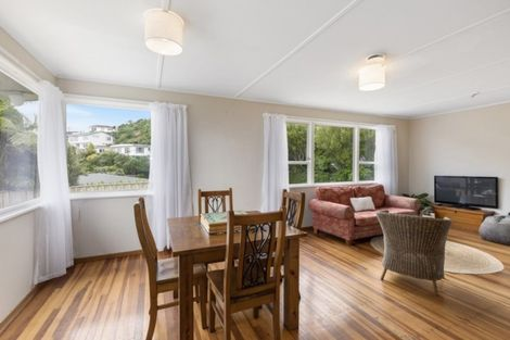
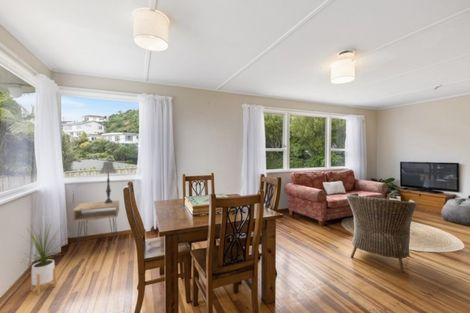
+ house plant [19,218,66,296]
+ nightstand [72,199,120,252]
+ table lamp [98,161,118,204]
